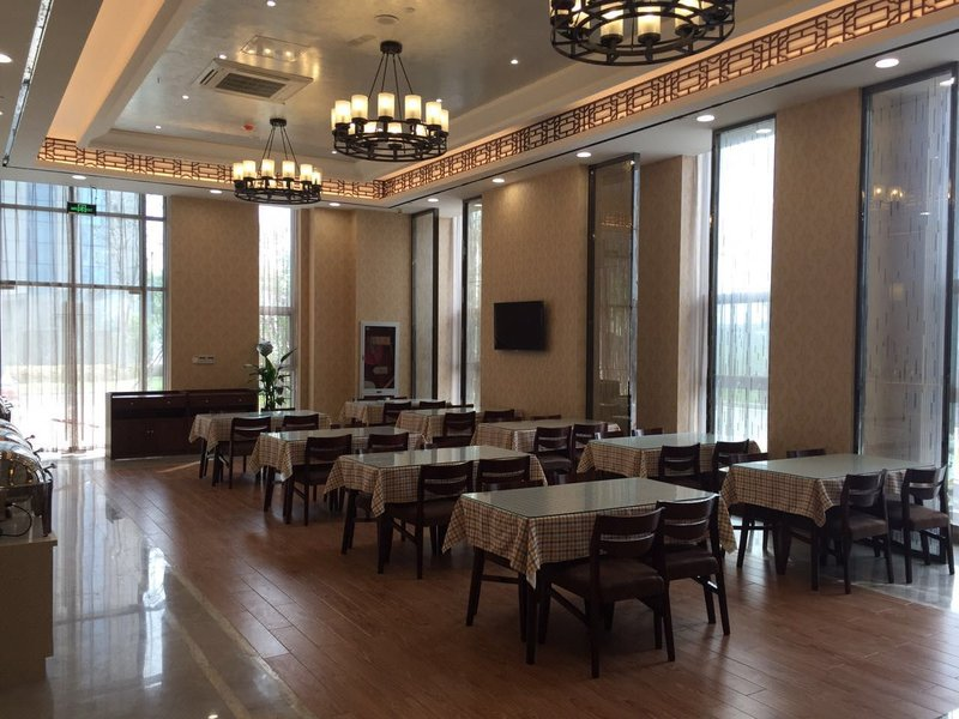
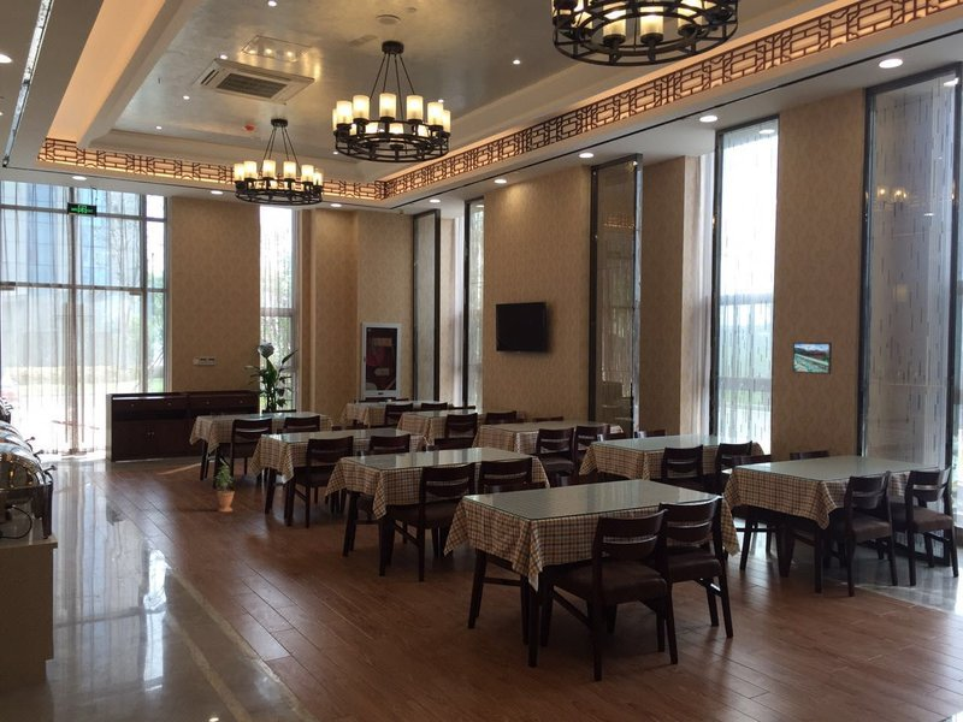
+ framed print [791,341,833,375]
+ potted plant [212,463,235,513]
